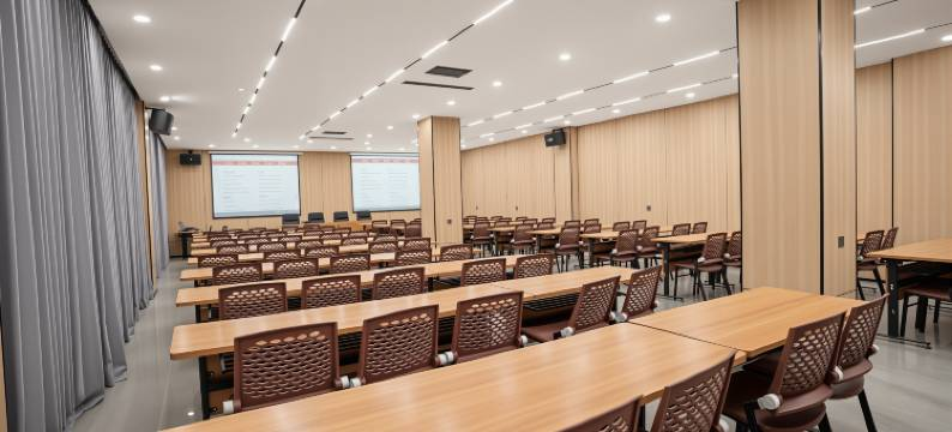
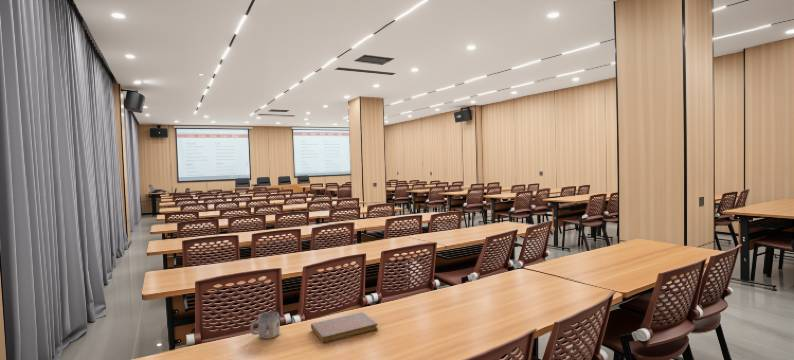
+ mug [249,311,281,340]
+ notebook [310,311,379,344]
